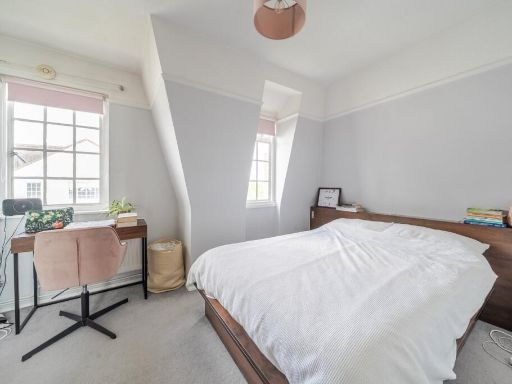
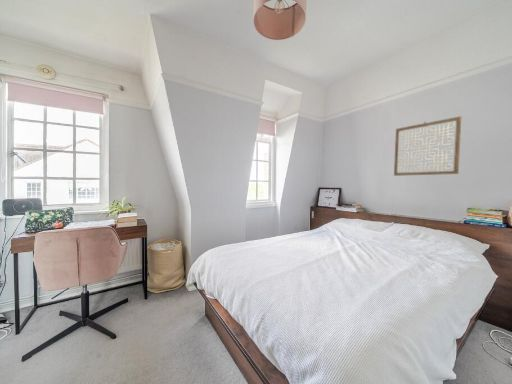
+ wall art [393,115,462,177]
